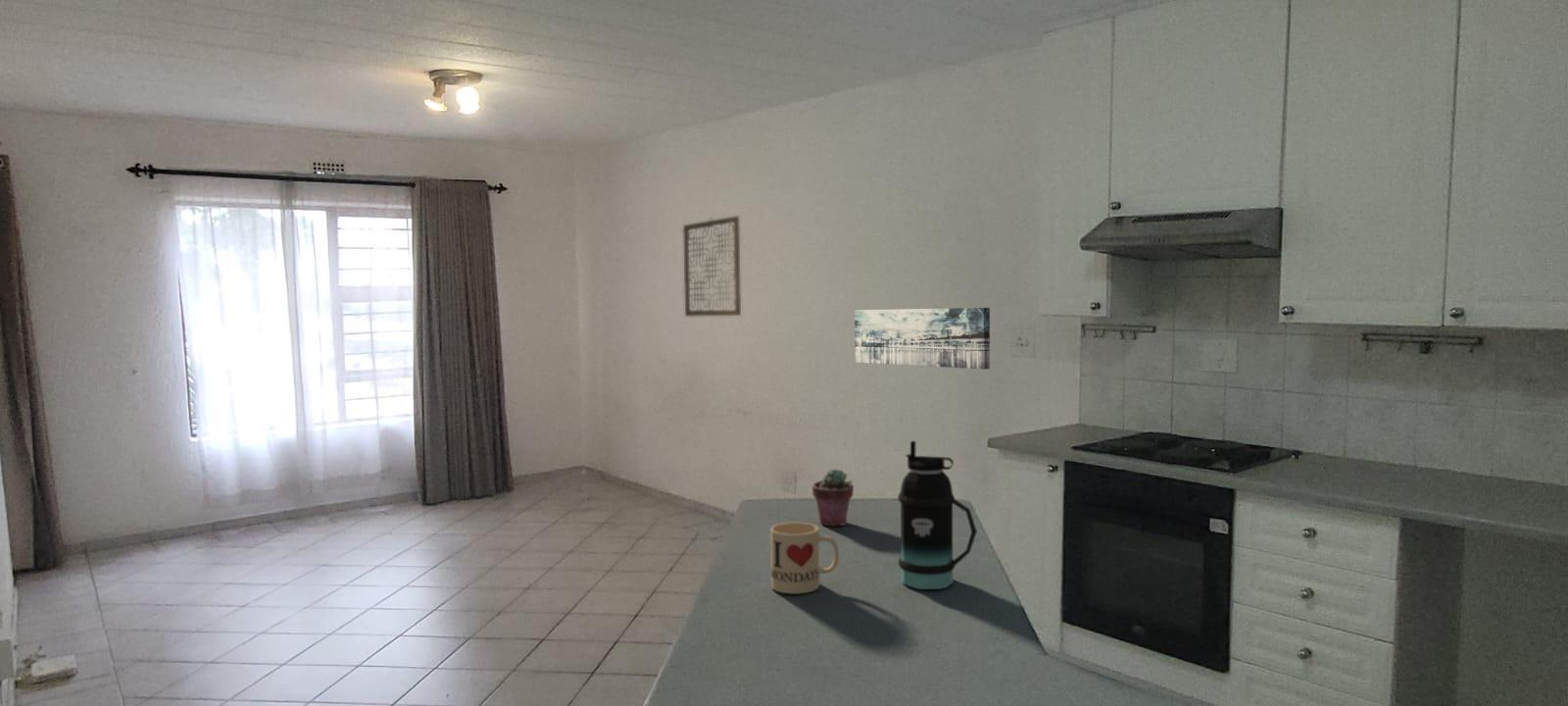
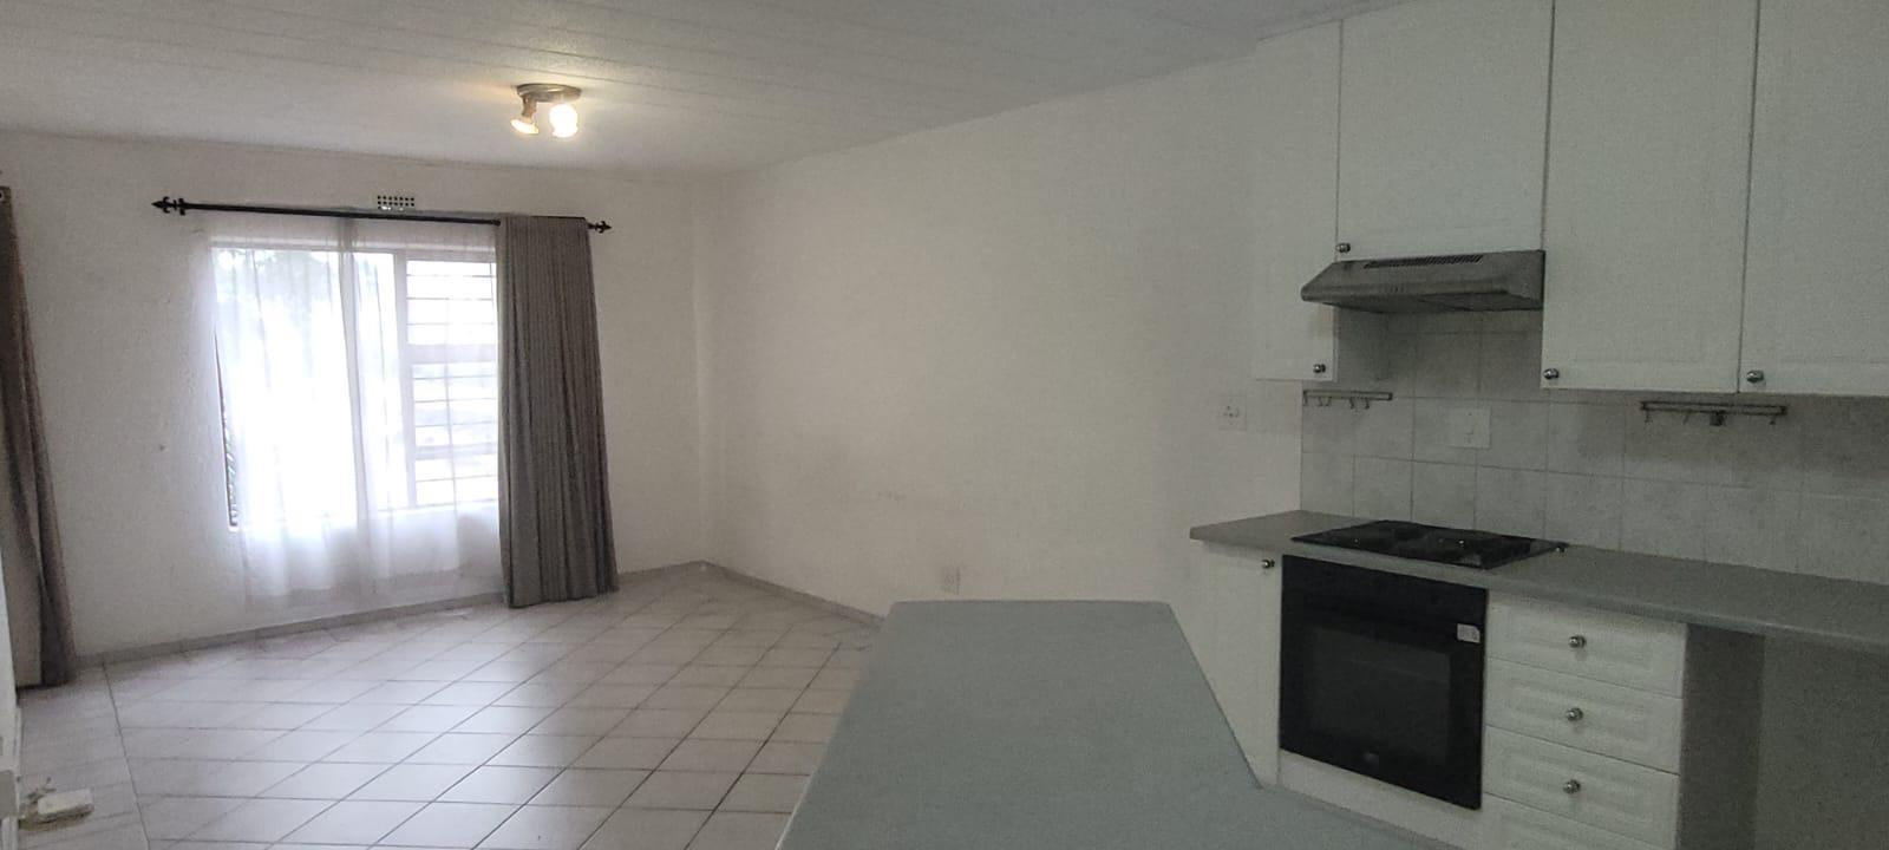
- wall art [682,215,742,318]
- mug [769,522,840,594]
- potted succulent [811,468,855,528]
- wall art [854,307,991,370]
- bottle [897,440,978,590]
